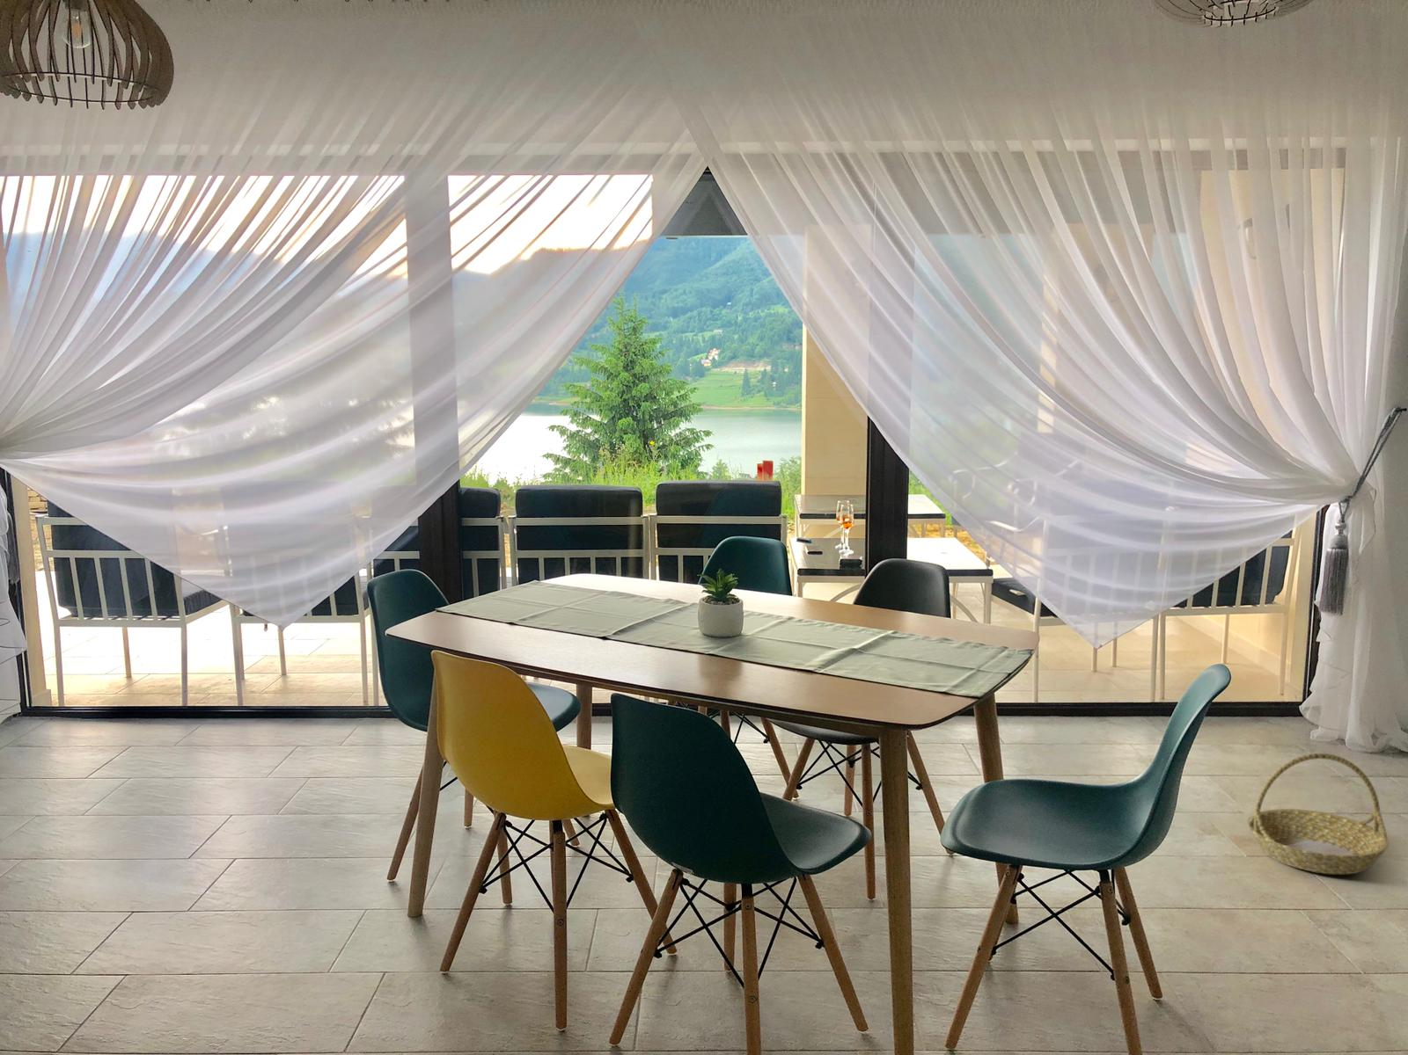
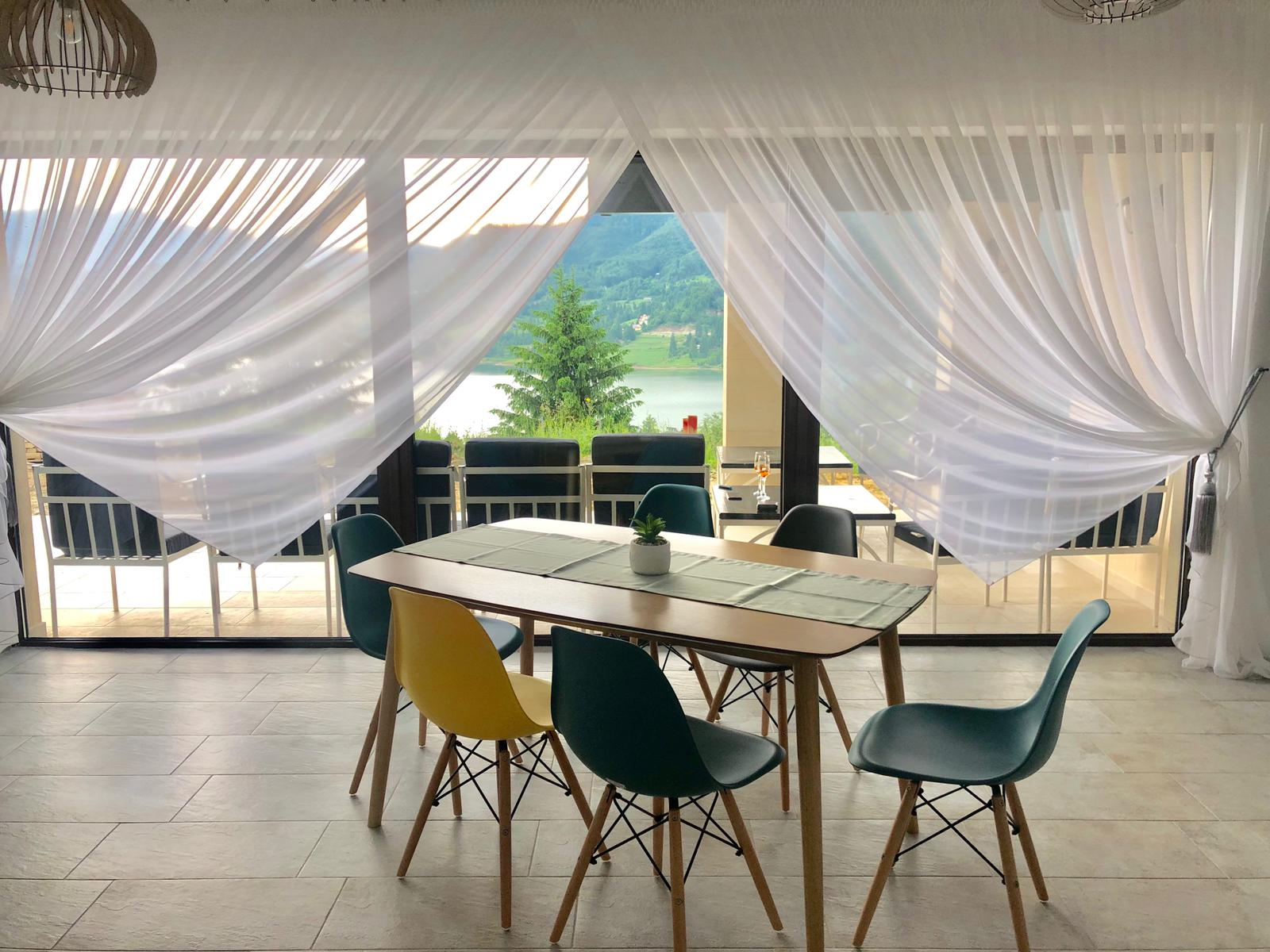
- basket [1247,752,1389,874]
